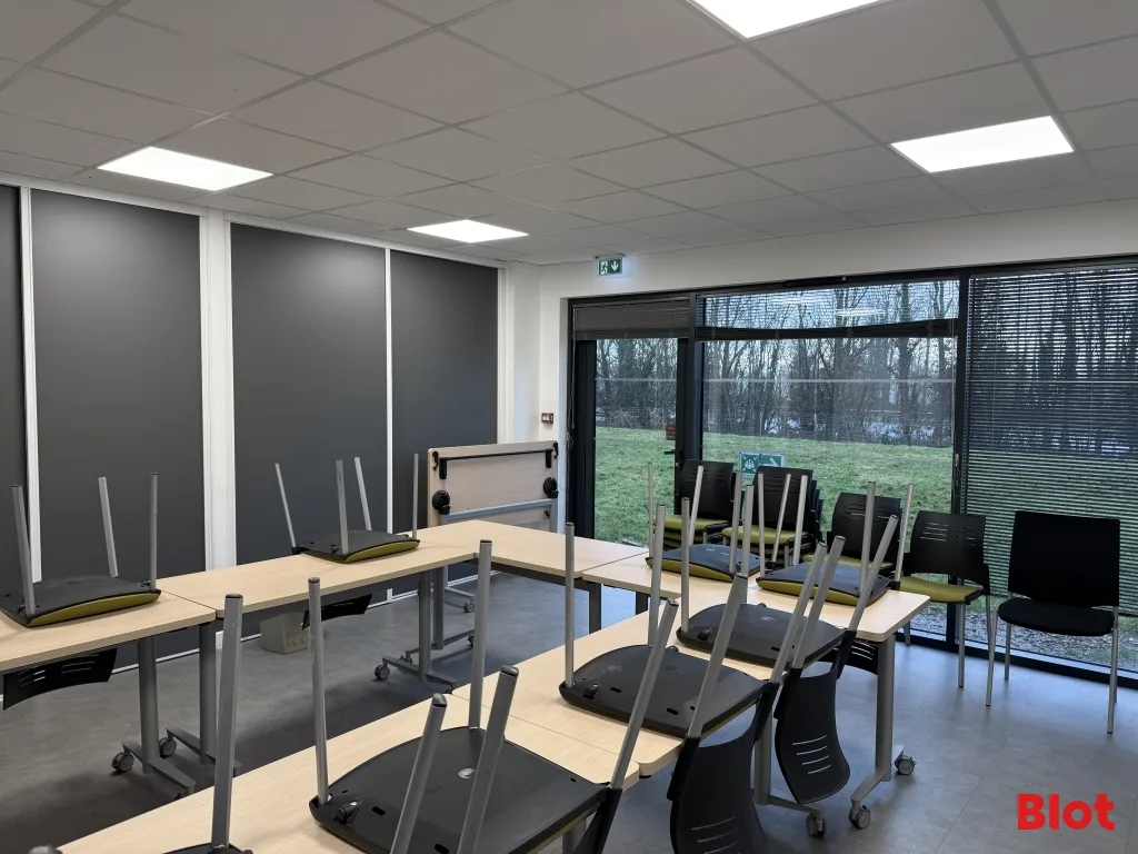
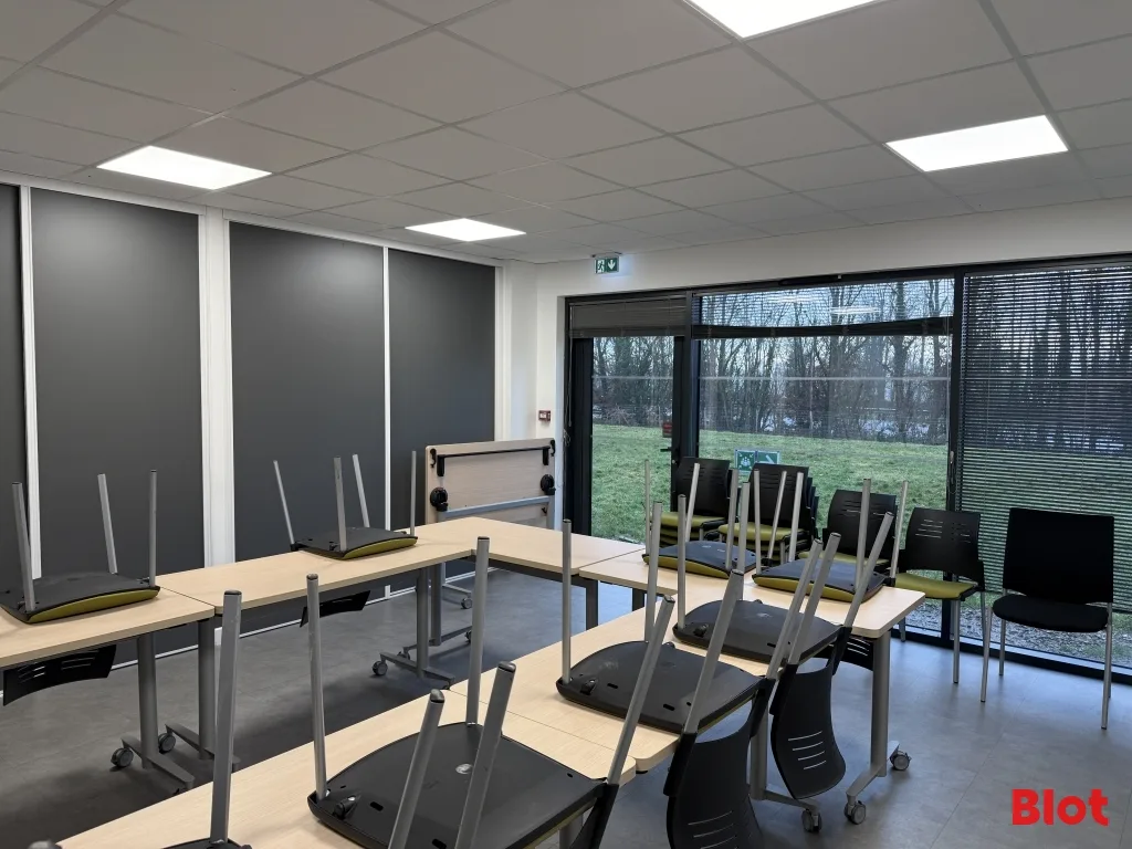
- fan [259,612,310,655]
